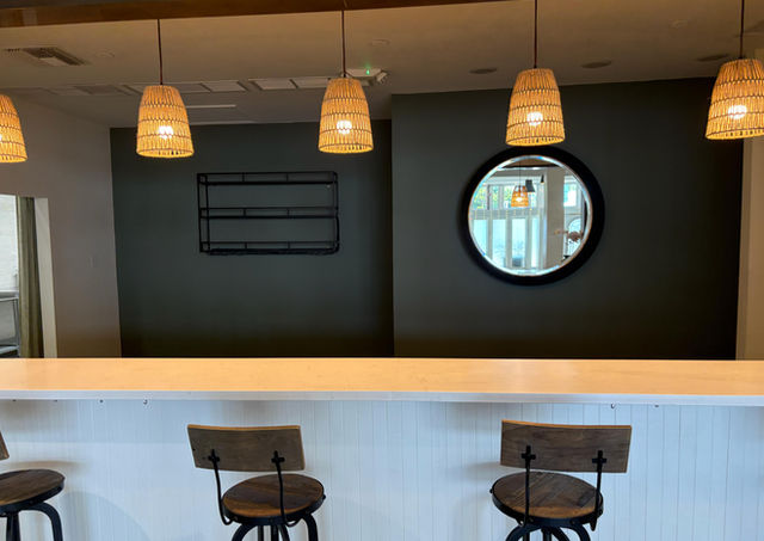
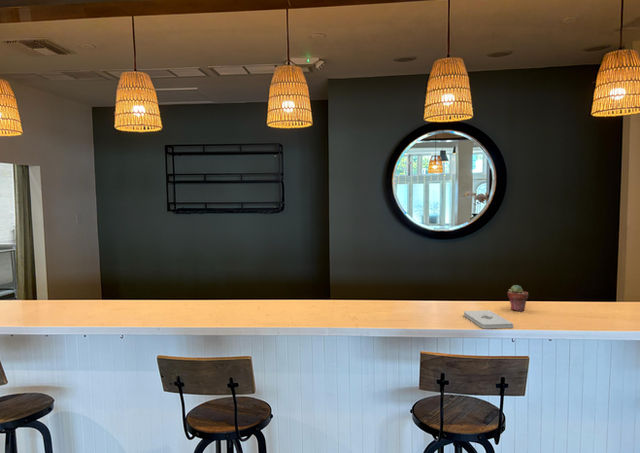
+ potted succulent [507,284,529,312]
+ notepad [463,309,514,329]
